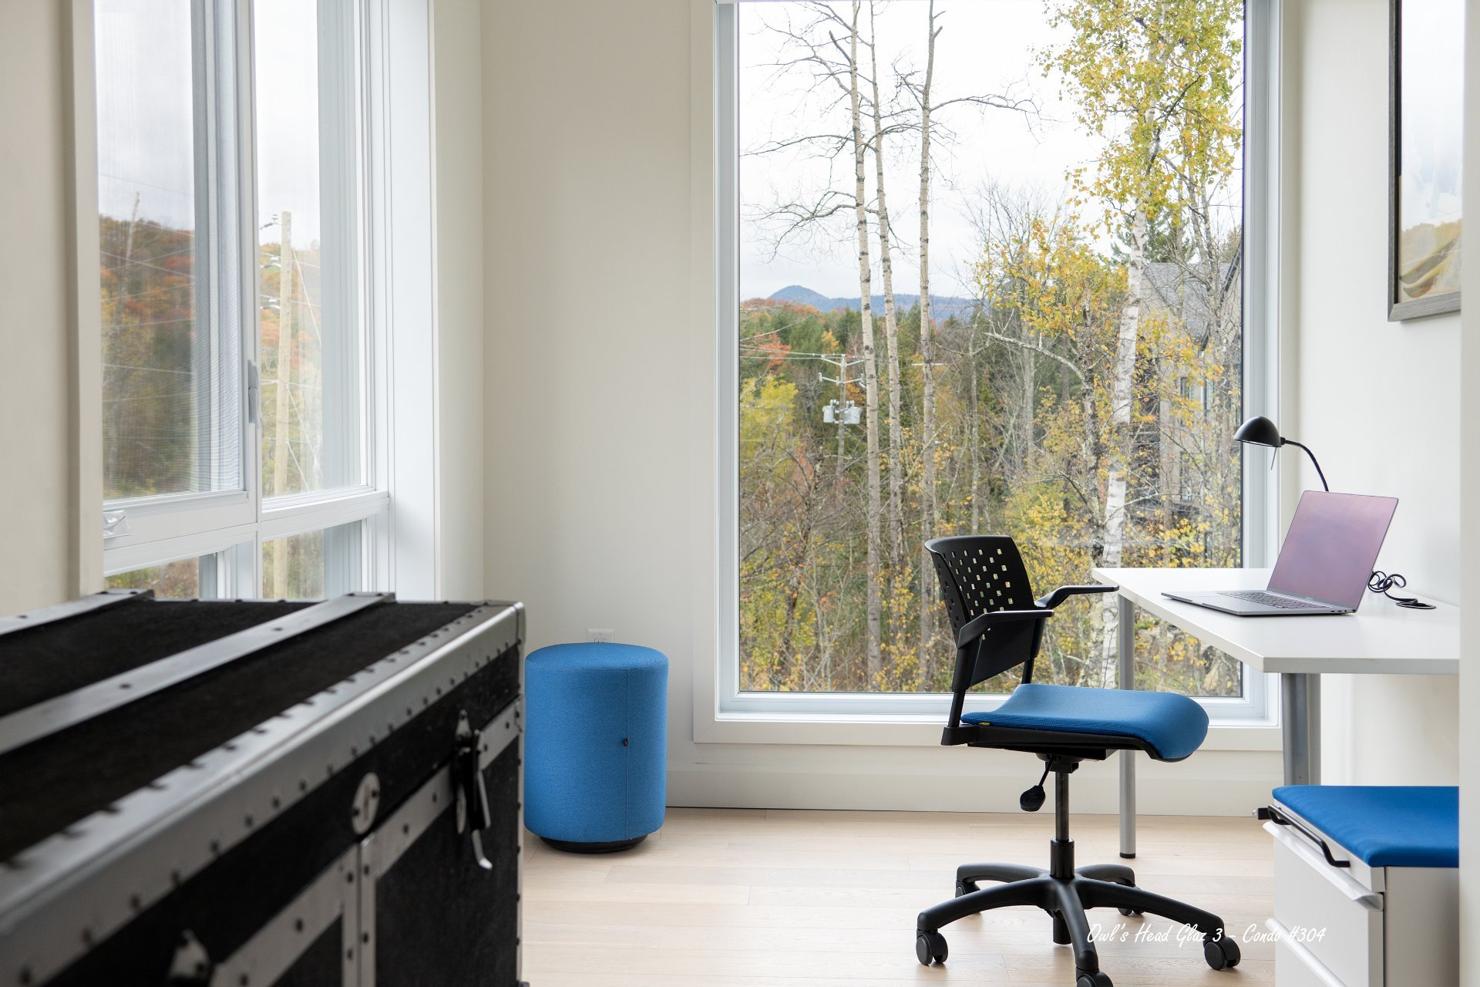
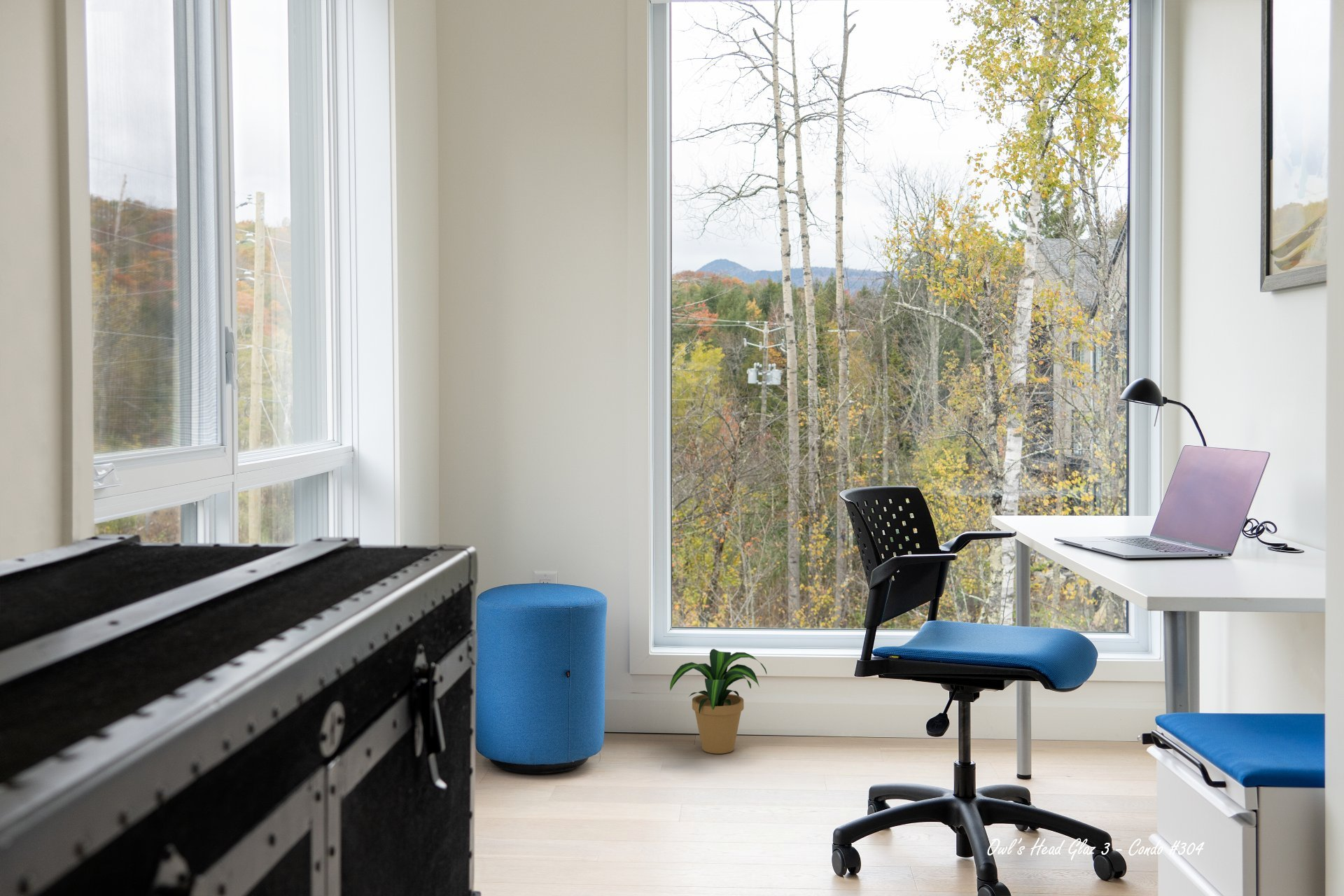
+ potted plant [669,648,767,755]
